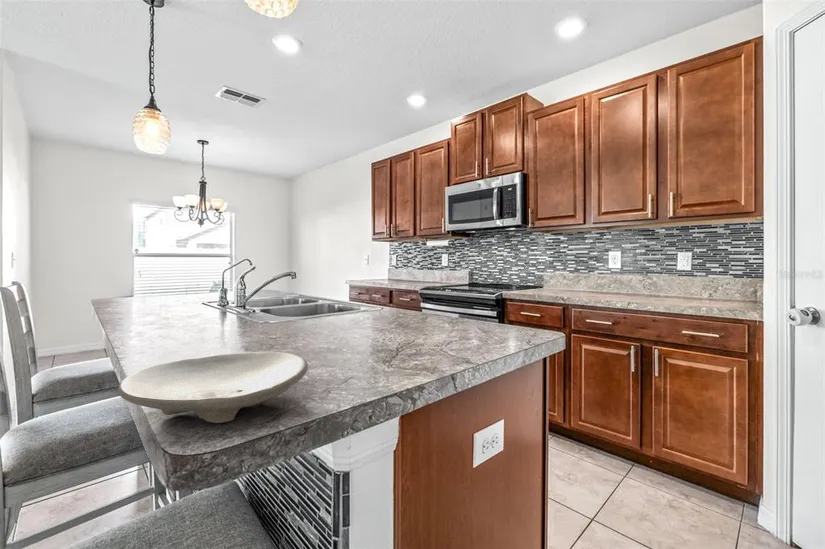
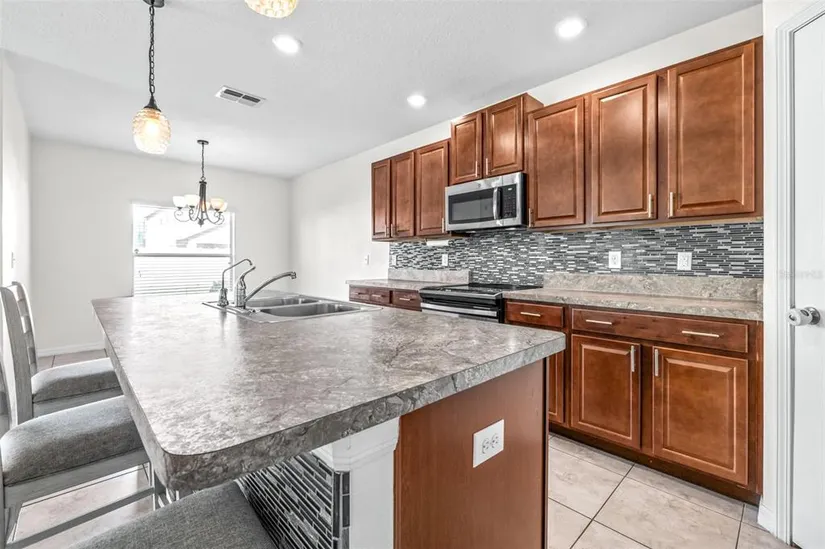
- bowl [117,351,309,424]
